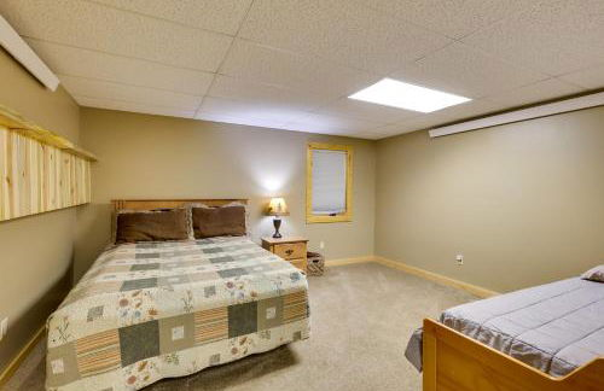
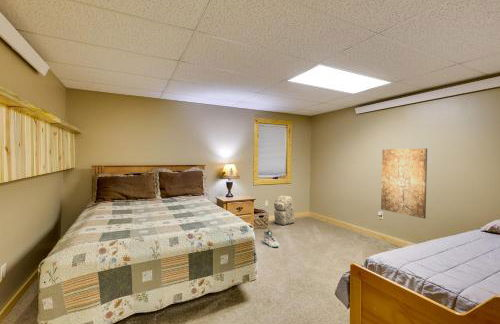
+ wall art [380,147,428,220]
+ backpack [273,195,296,226]
+ sneaker [262,228,280,248]
